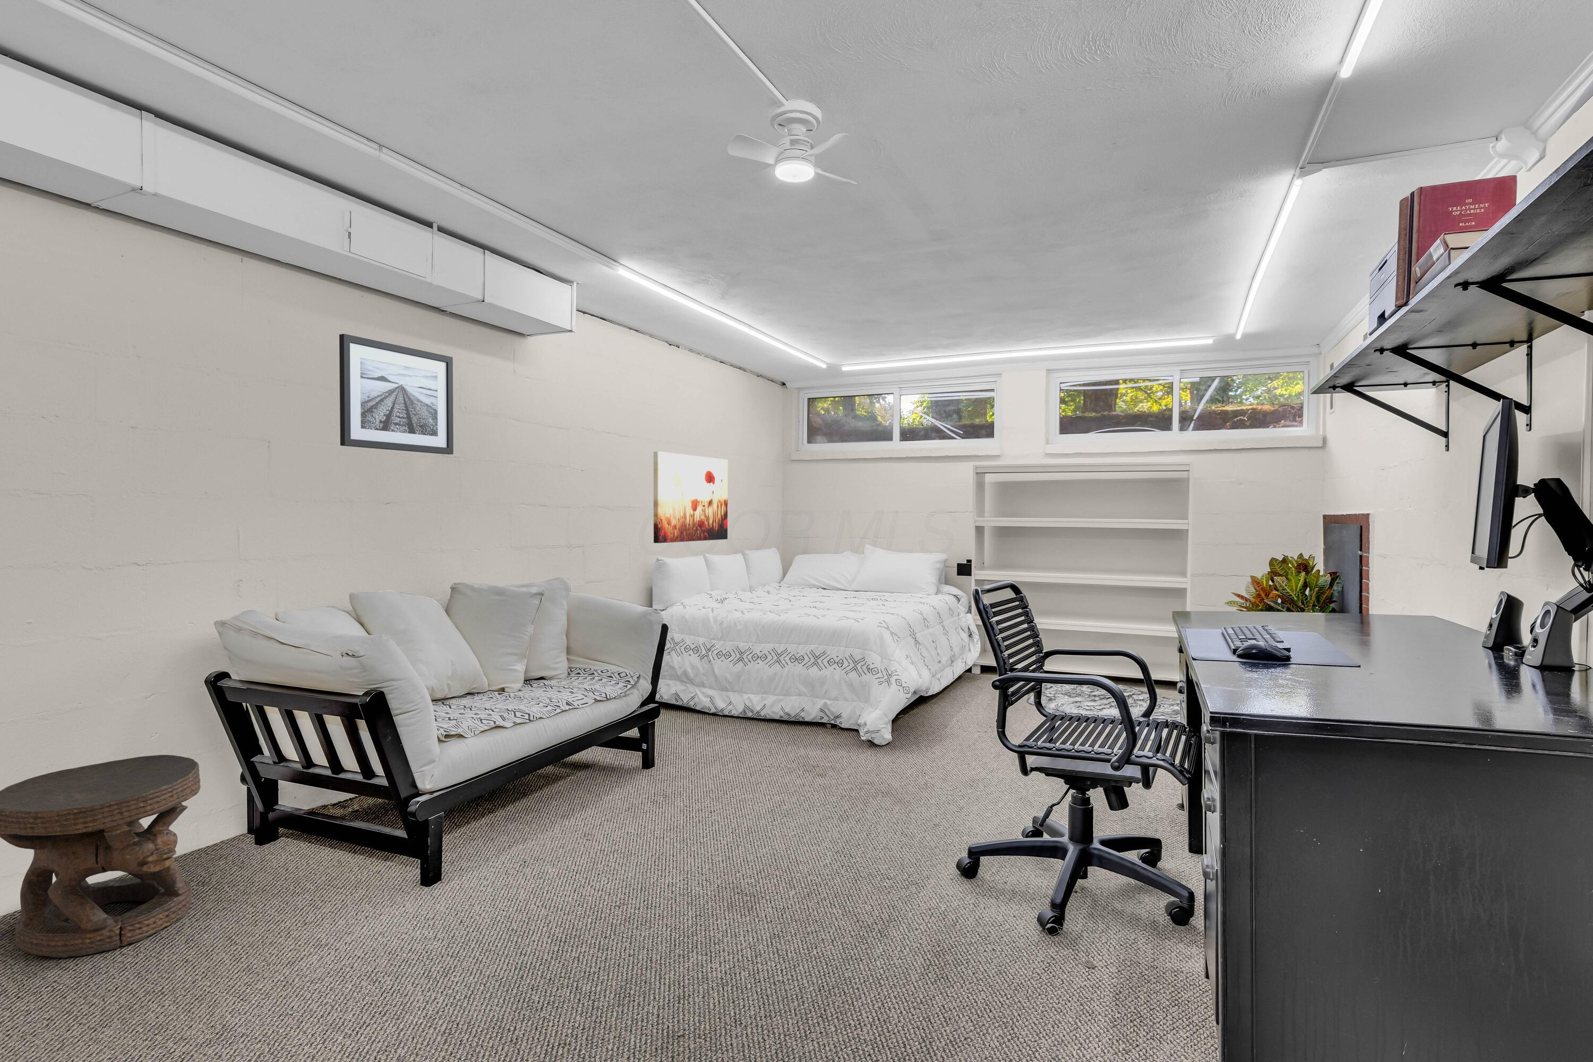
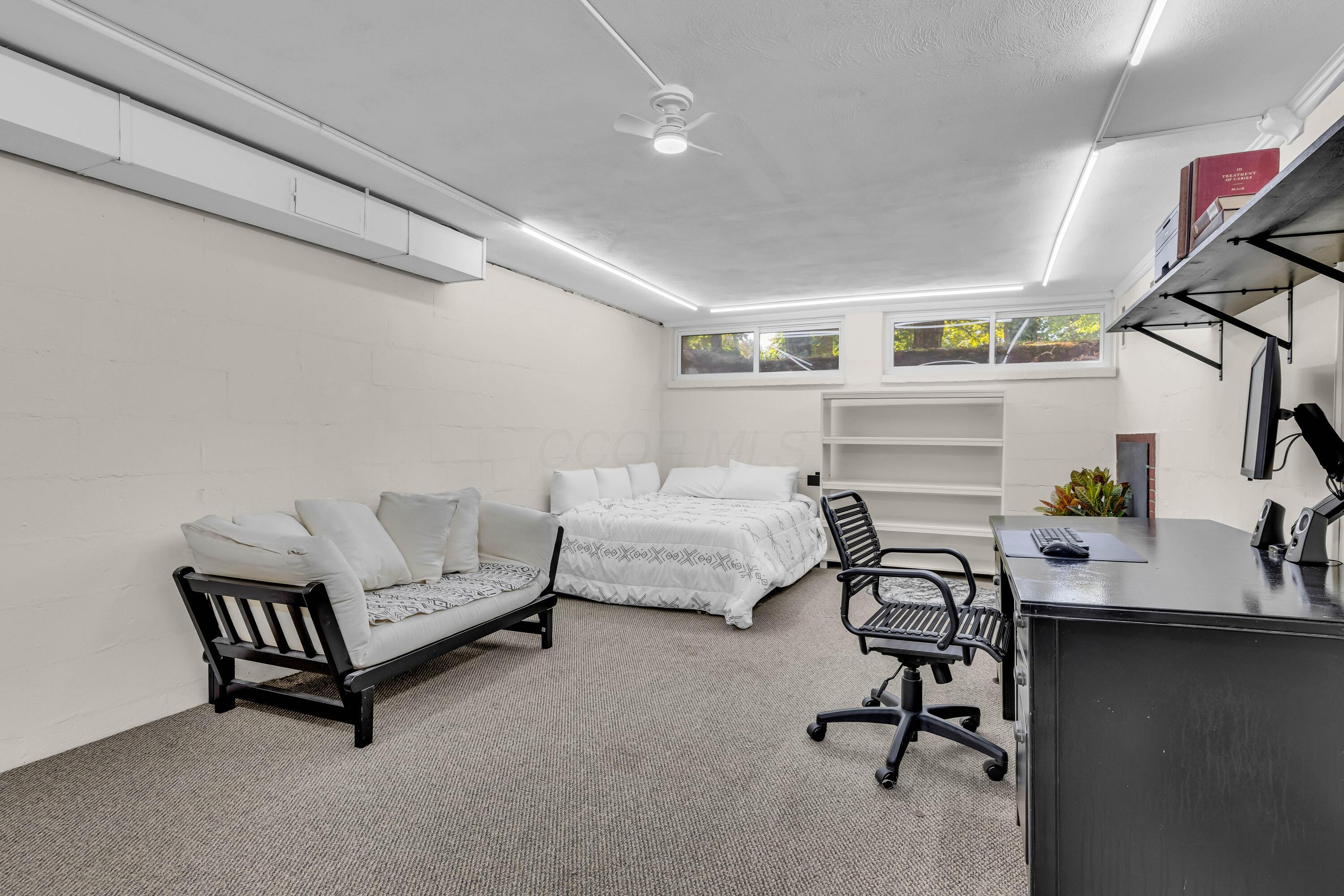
- carved stool [0,755,200,958]
- wall art [653,450,728,544]
- wall art [339,333,454,455]
